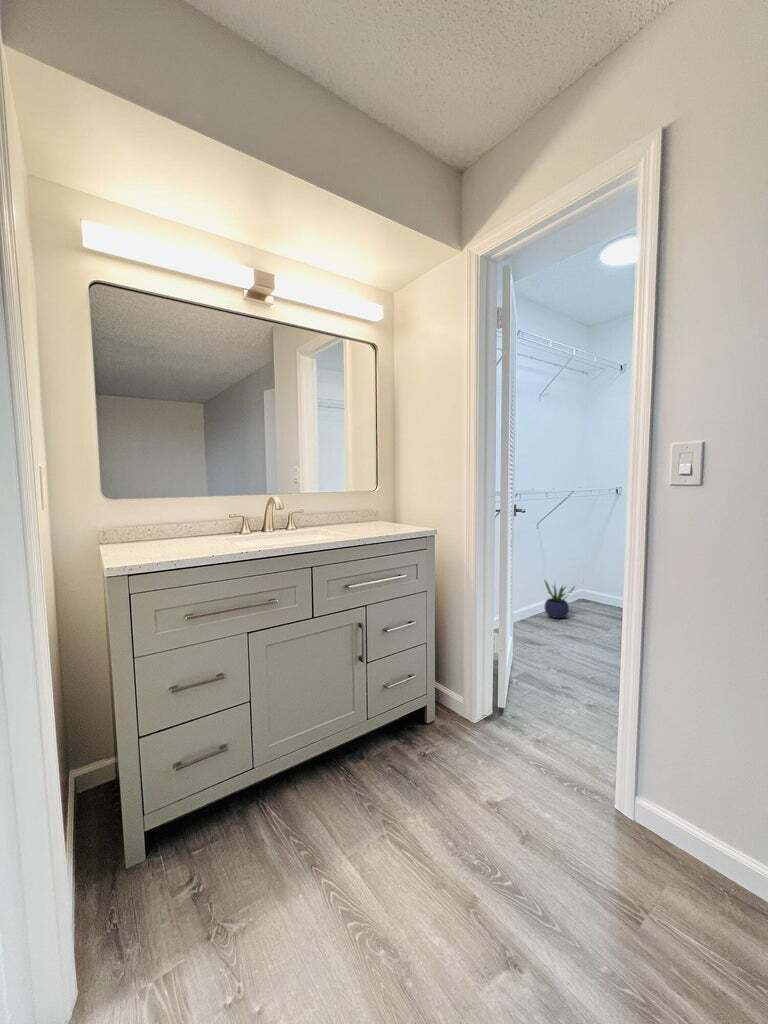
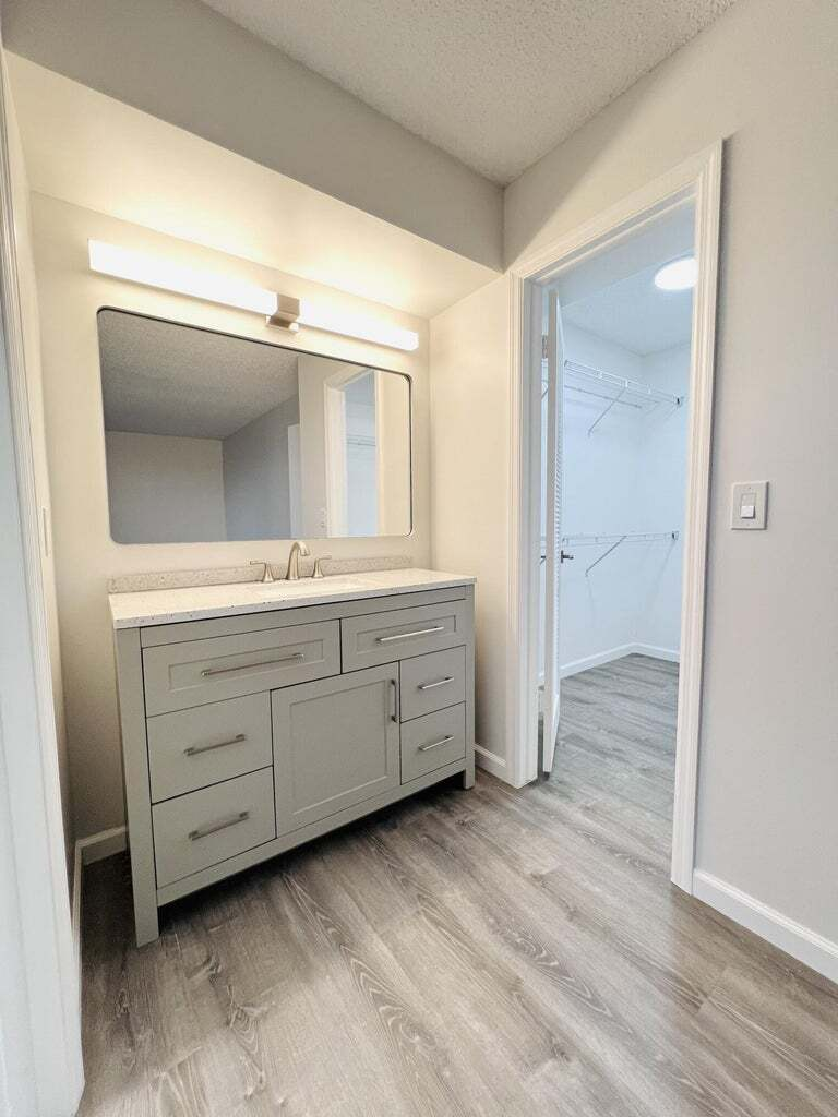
- potted plant [543,579,576,619]
